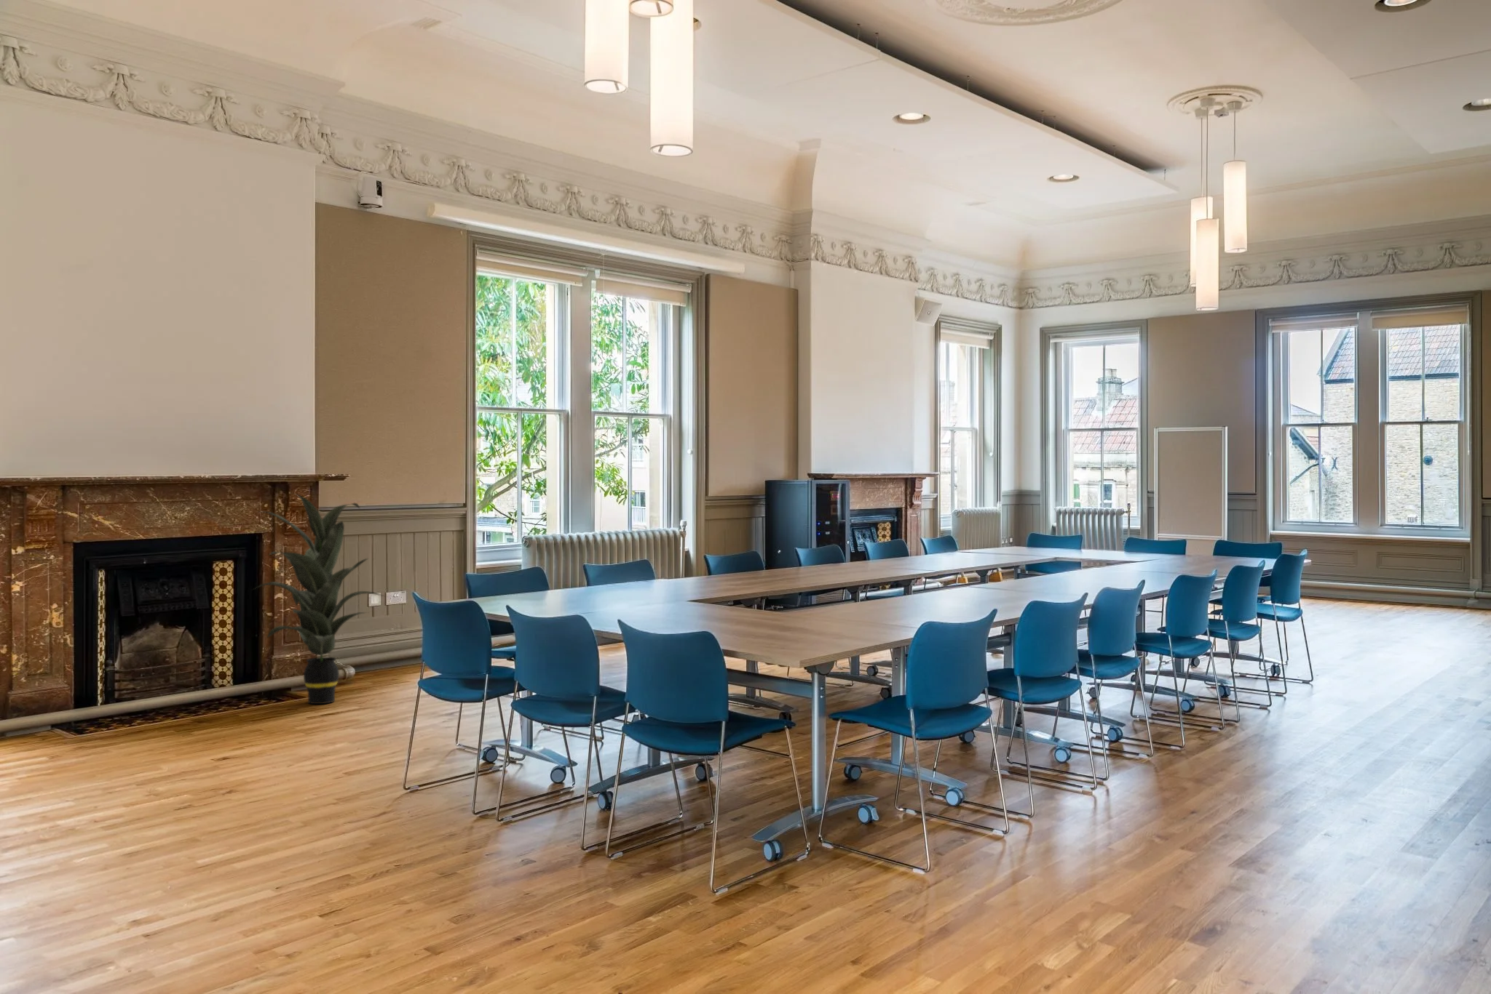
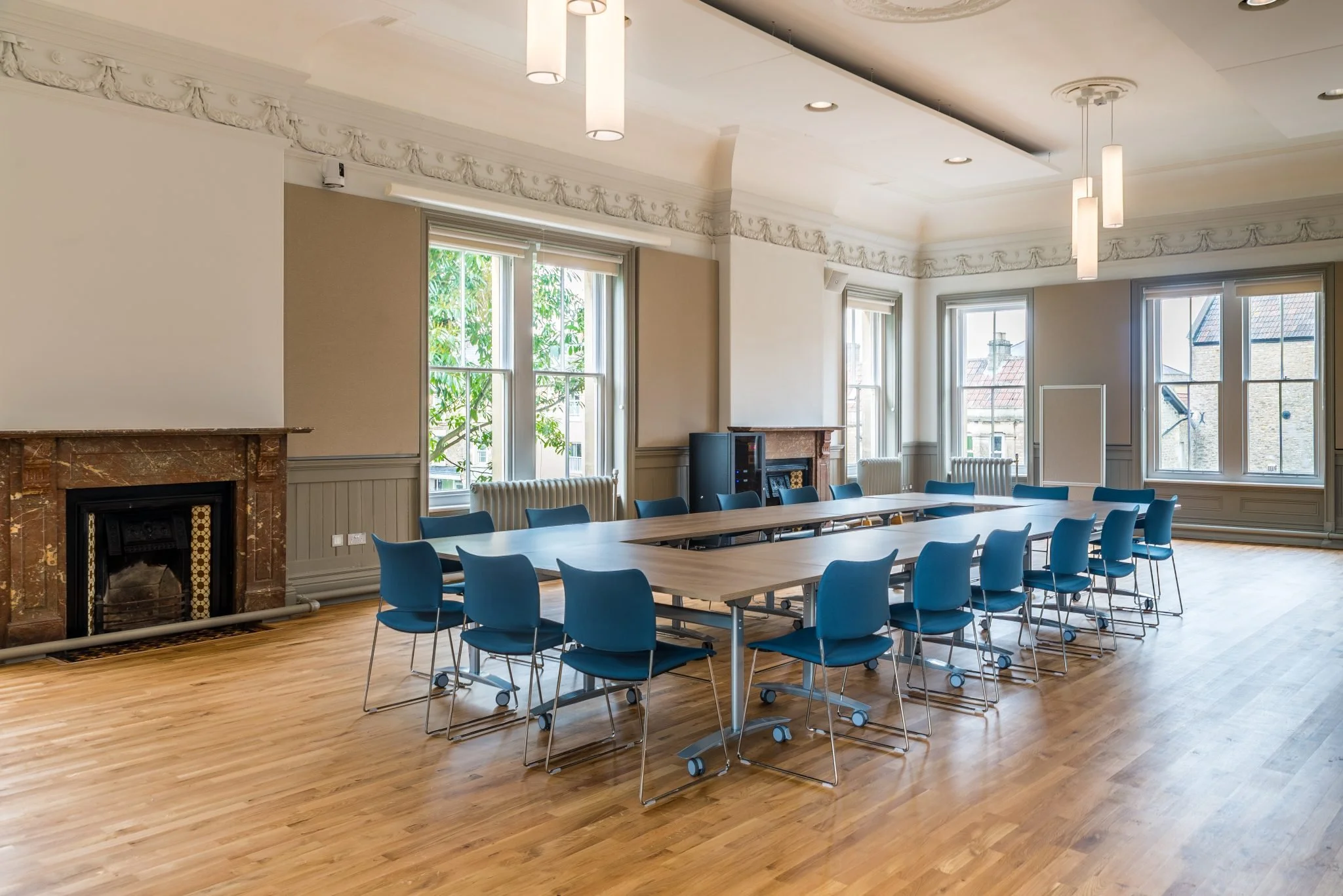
- indoor plant [252,491,389,704]
